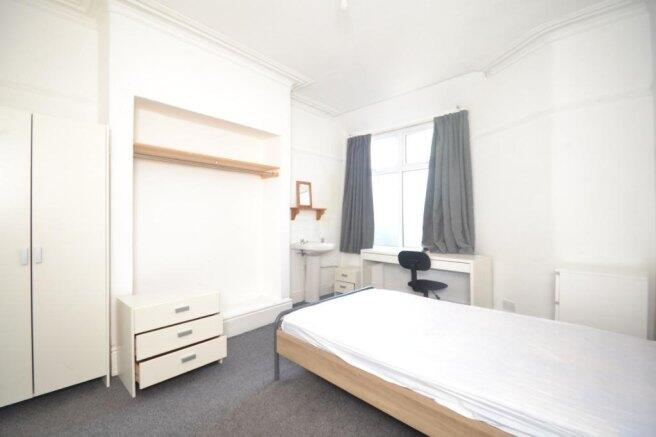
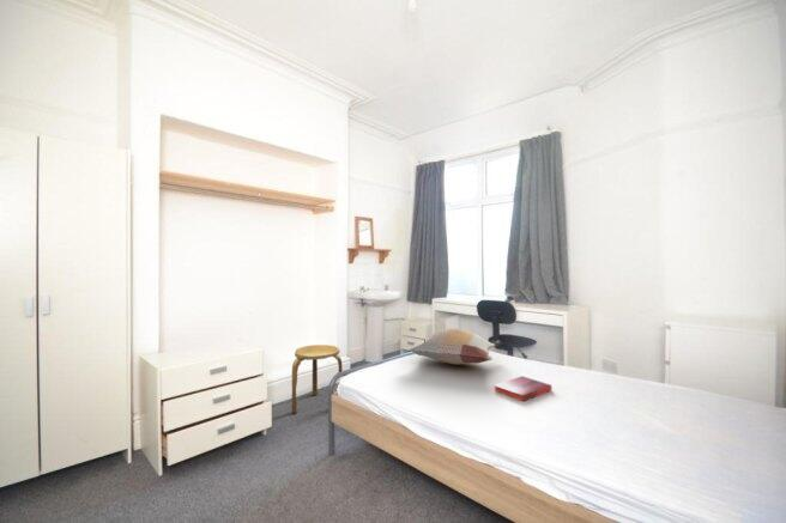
+ stool [291,343,344,414]
+ decorative pillow [409,328,503,366]
+ hardback book [494,375,552,402]
